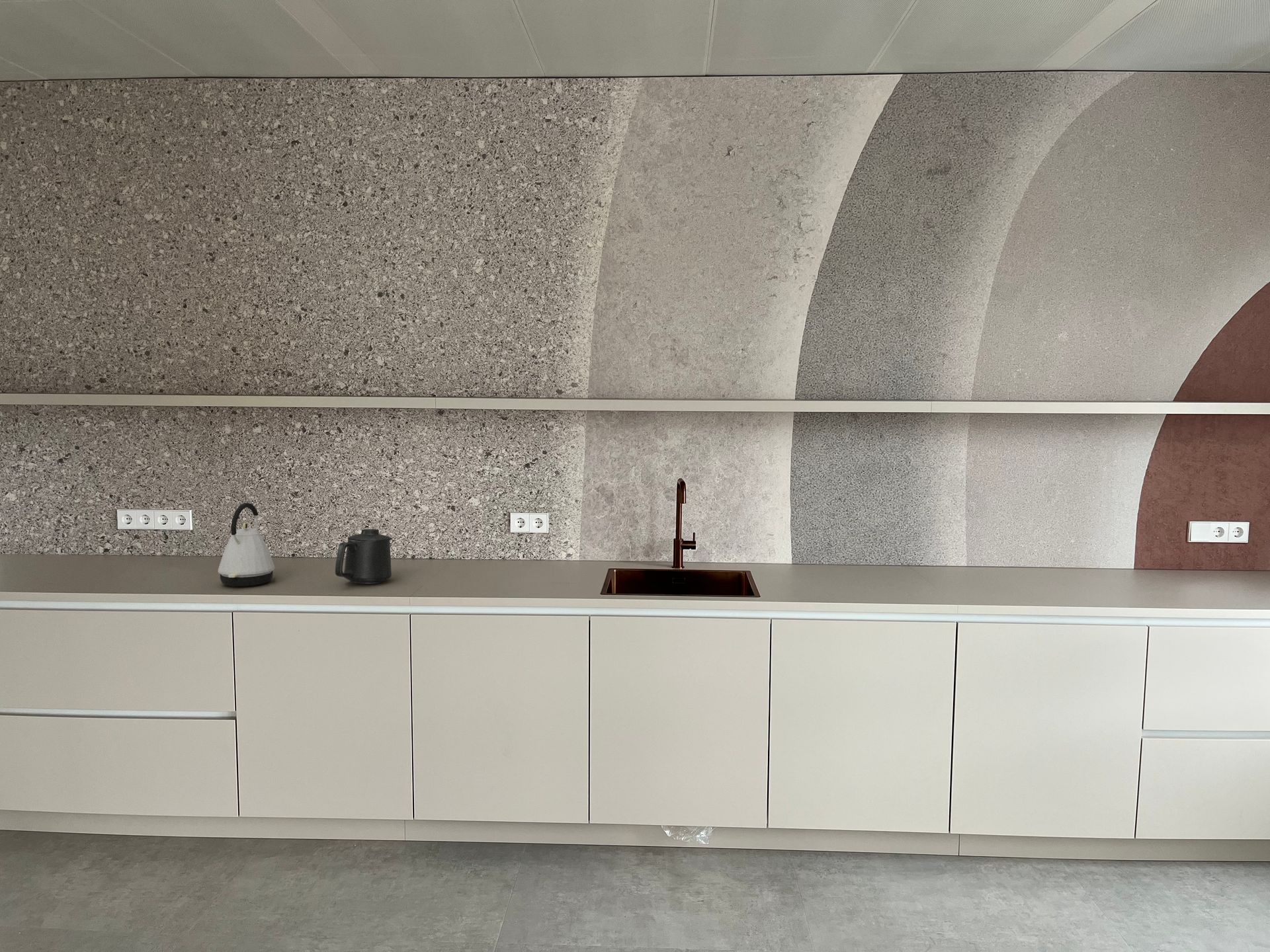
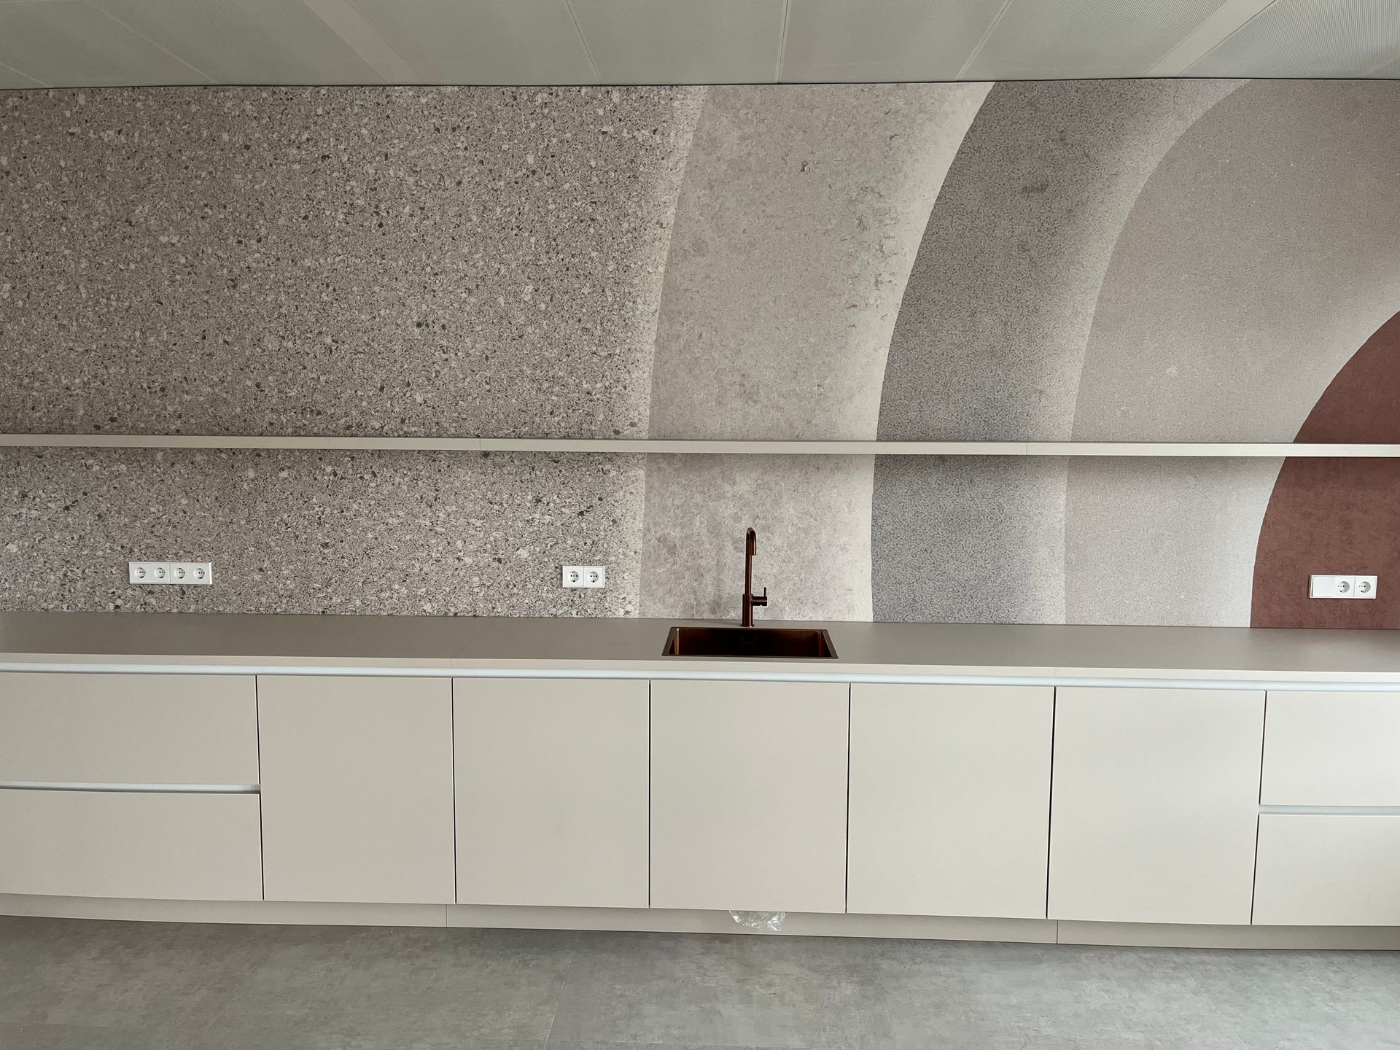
- kettle [218,502,275,587]
- mug [335,528,393,584]
